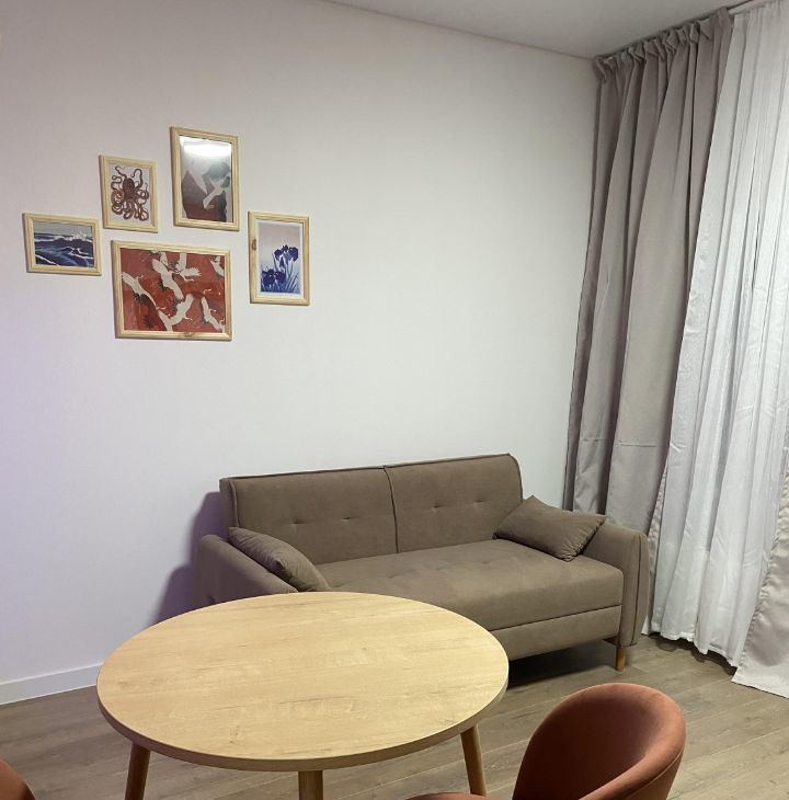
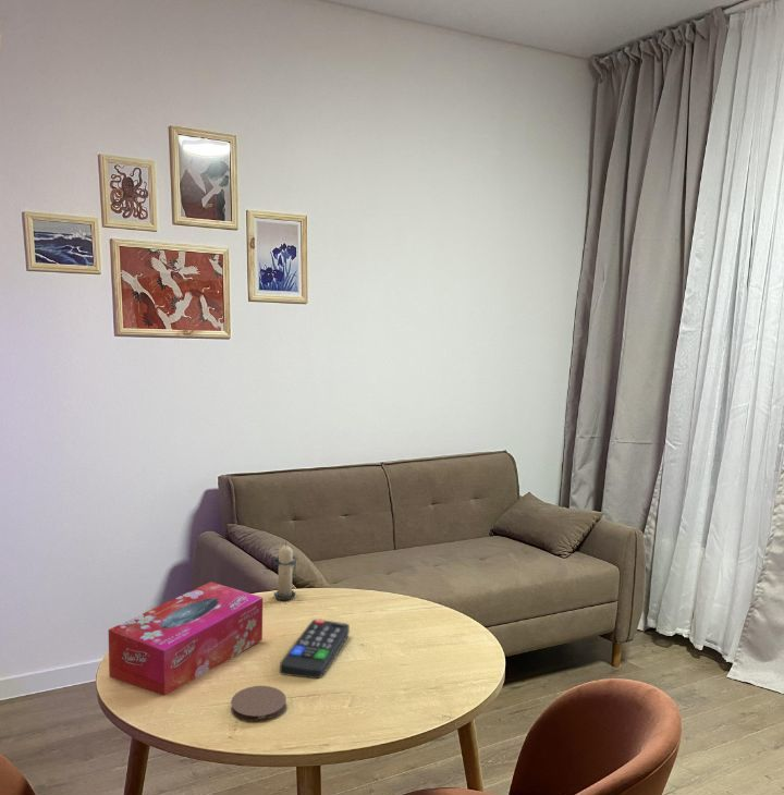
+ remote control [279,619,351,680]
+ tissue box [108,580,264,696]
+ candle [272,540,298,601]
+ coaster [230,685,287,723]
